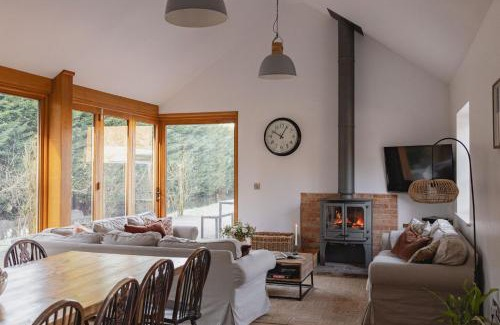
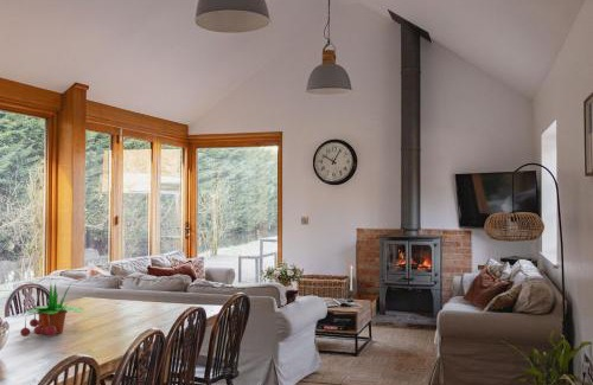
+ potted plant [19,282,87,338]
